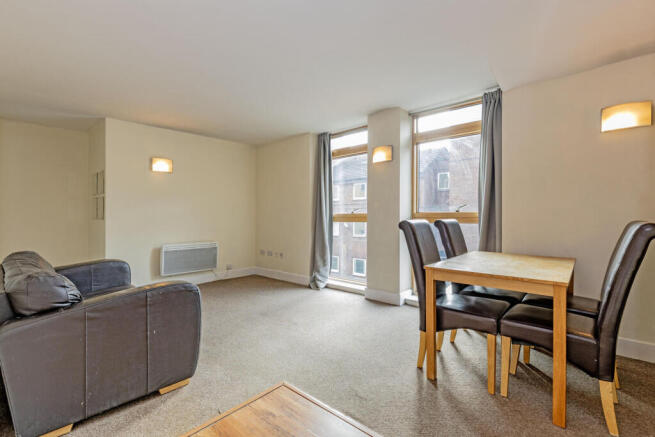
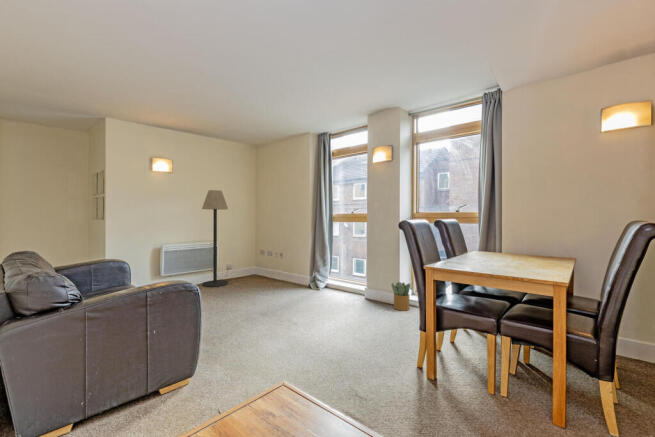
+ floor lamp [201,189,229,288]
+ potted plant [390,281,411,312]
